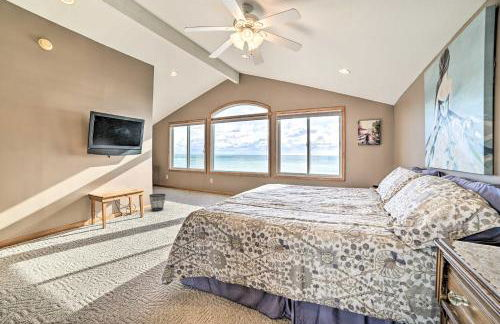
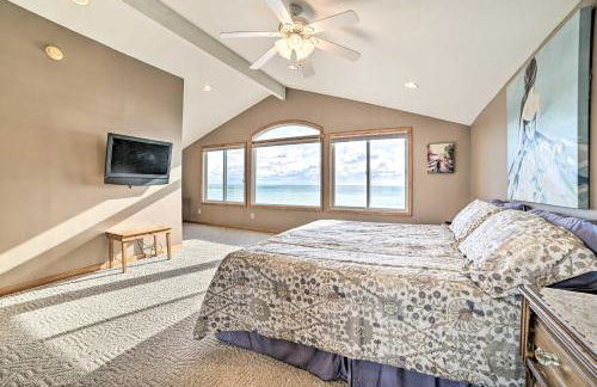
- wastebasket [148,193,167,212]
